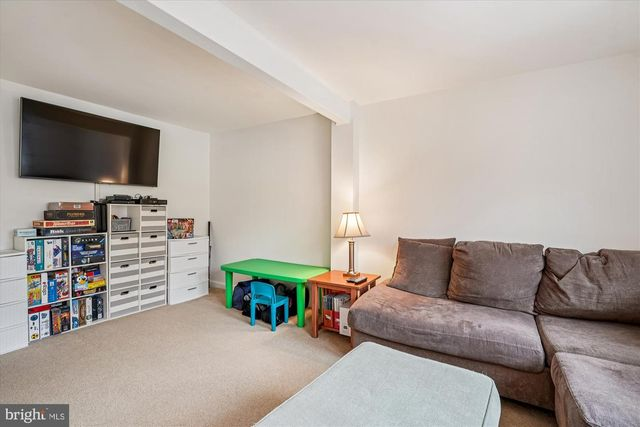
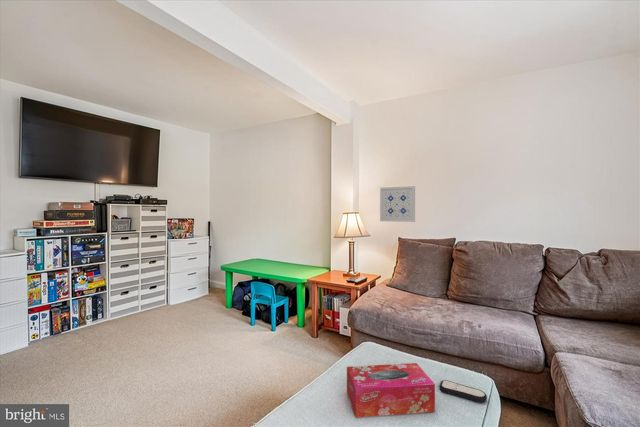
+ tissue box [346,362,436,419]
+ wall art [379,185,416,223]
+ remote control [438,379,488,403]
